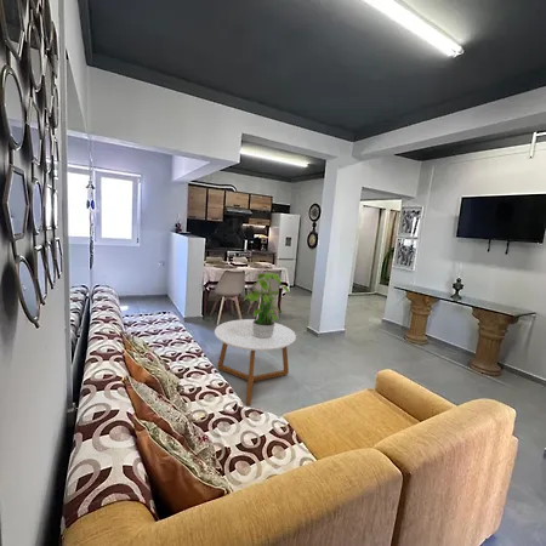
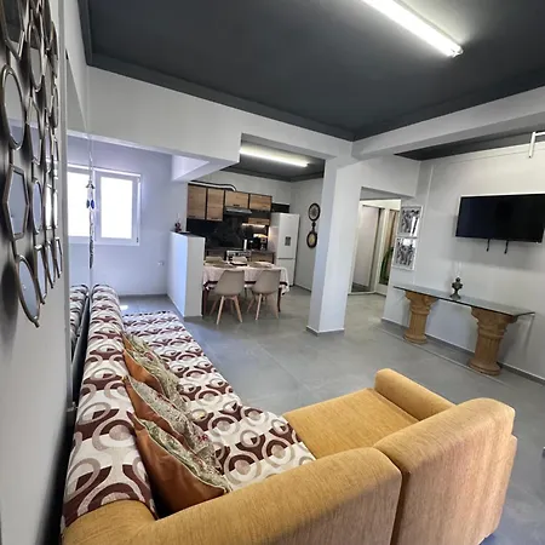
- coffee table [214,318,297,406]
- potted plant [243,269,290,339]
